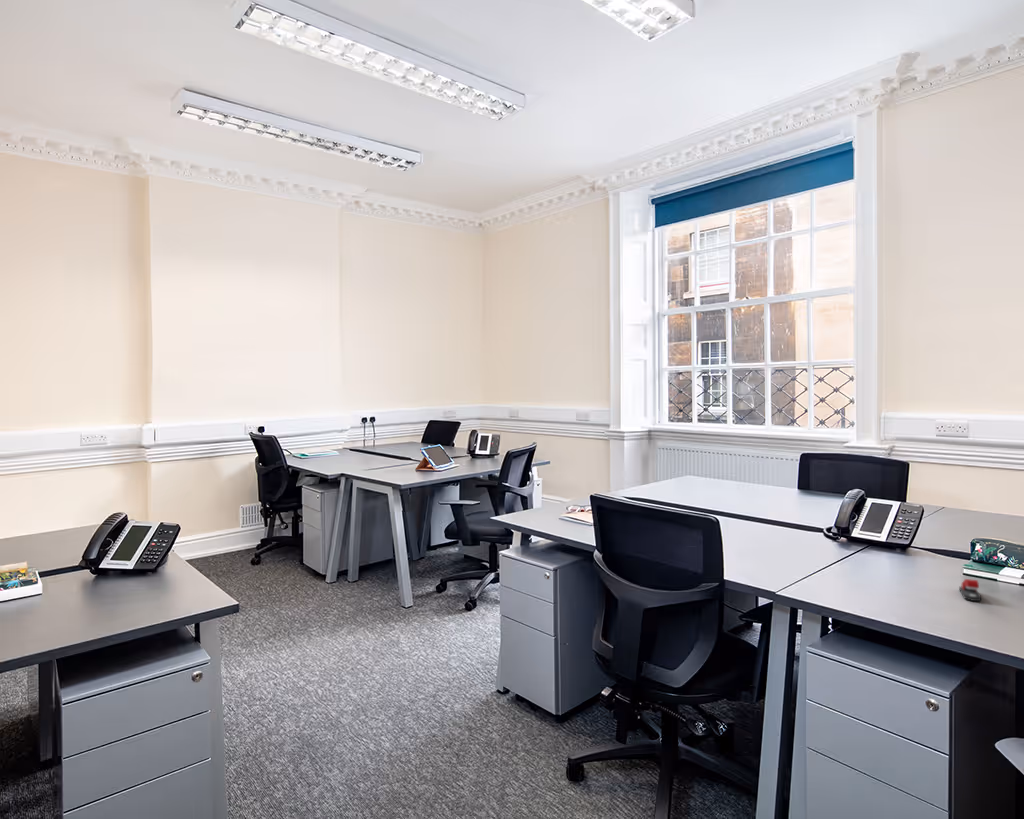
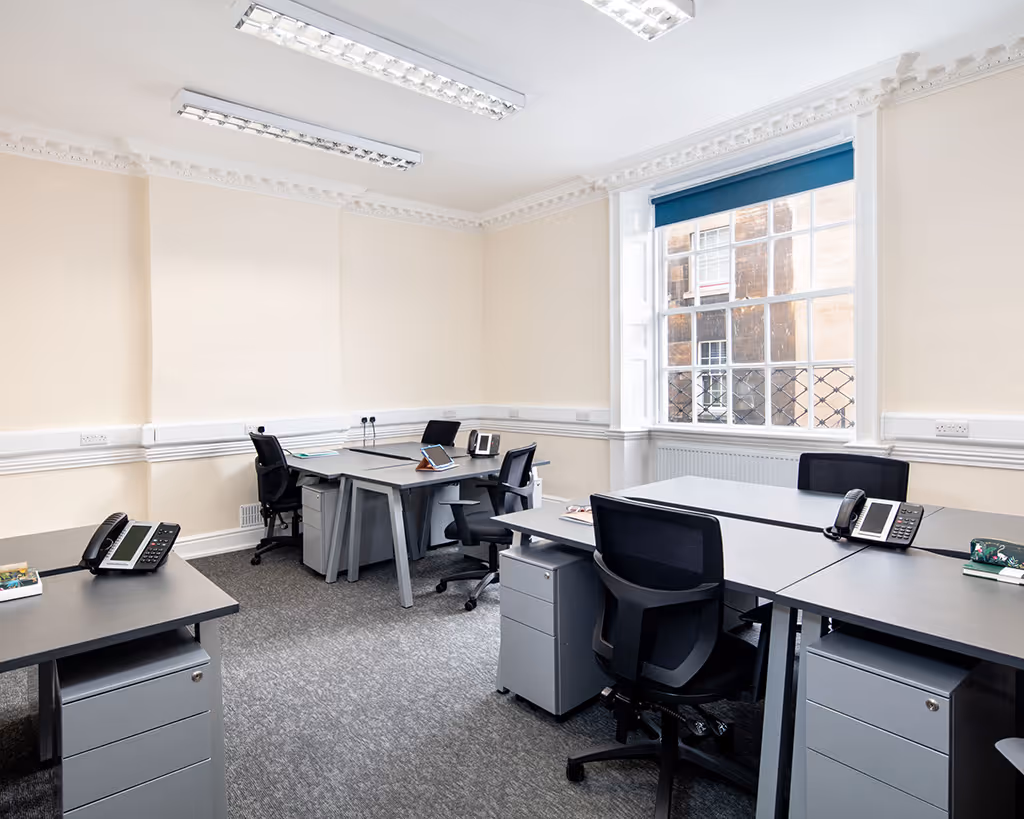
- stapler [958,578,982,602]
